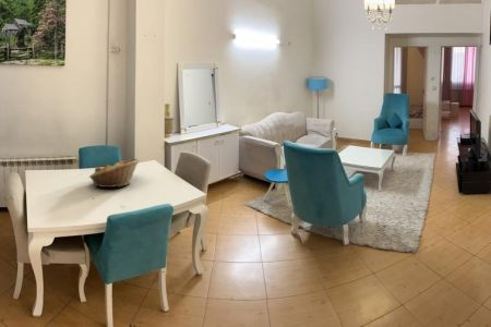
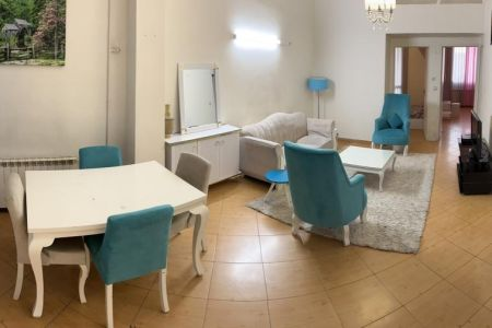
- fruit basket [88,158,141,189]
